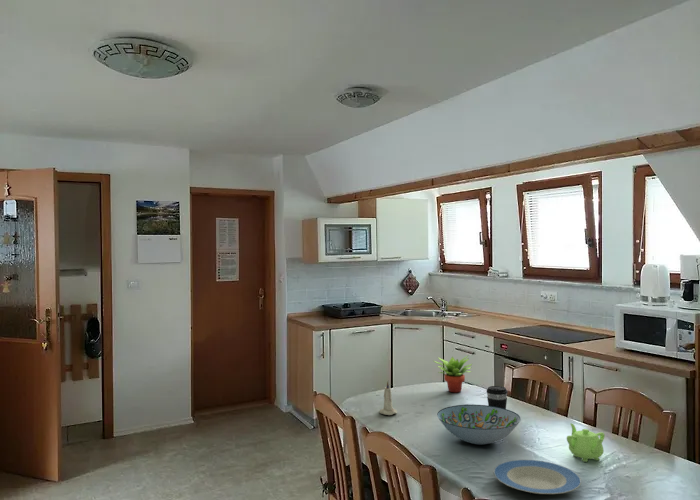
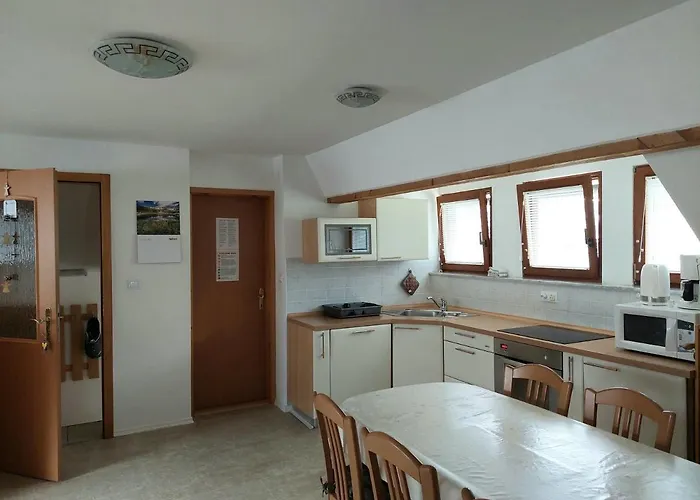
- coffee cup [485,385,509,409]
- succulent plant [433,355,473,393]
- teapot [566,422,606,463]
- decorative bowl [436,404,521,446]
- candle [379,380,398,416]
- plate [493,459,582,495]
